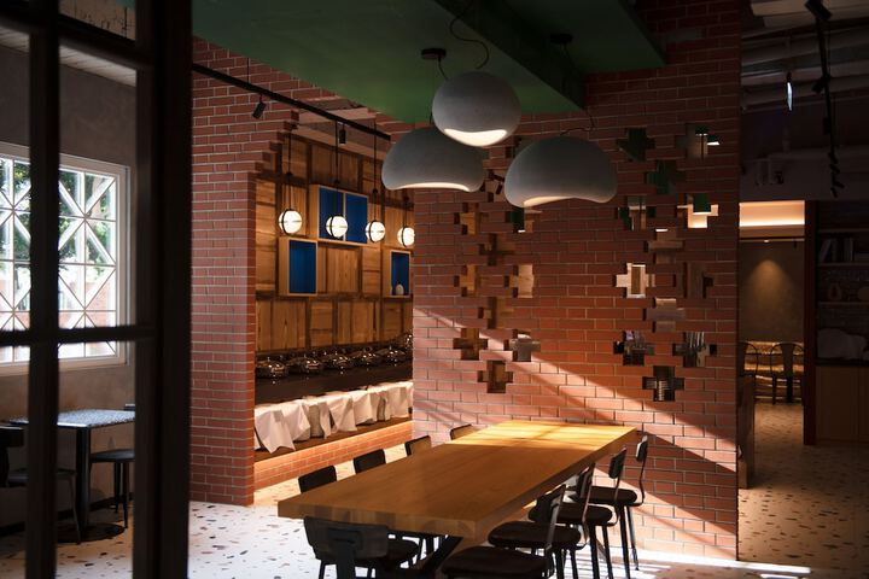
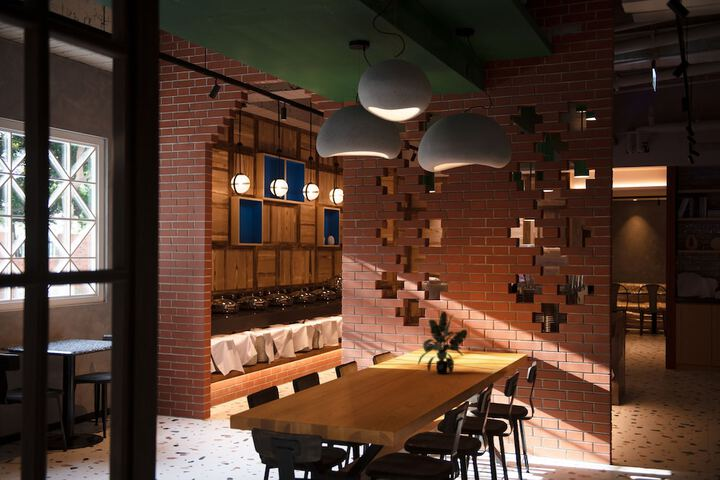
+ potted plant [417,311,469,375]
